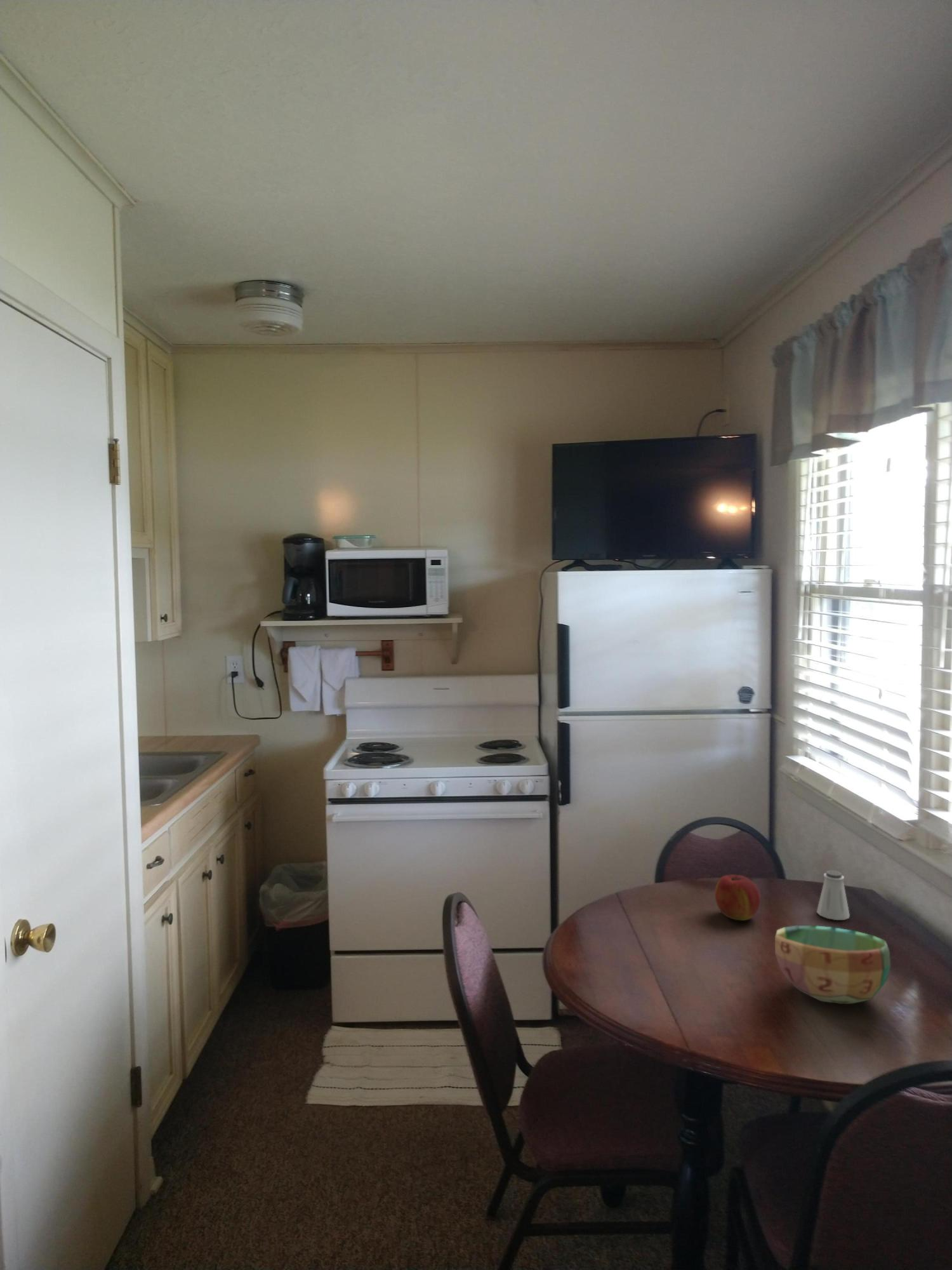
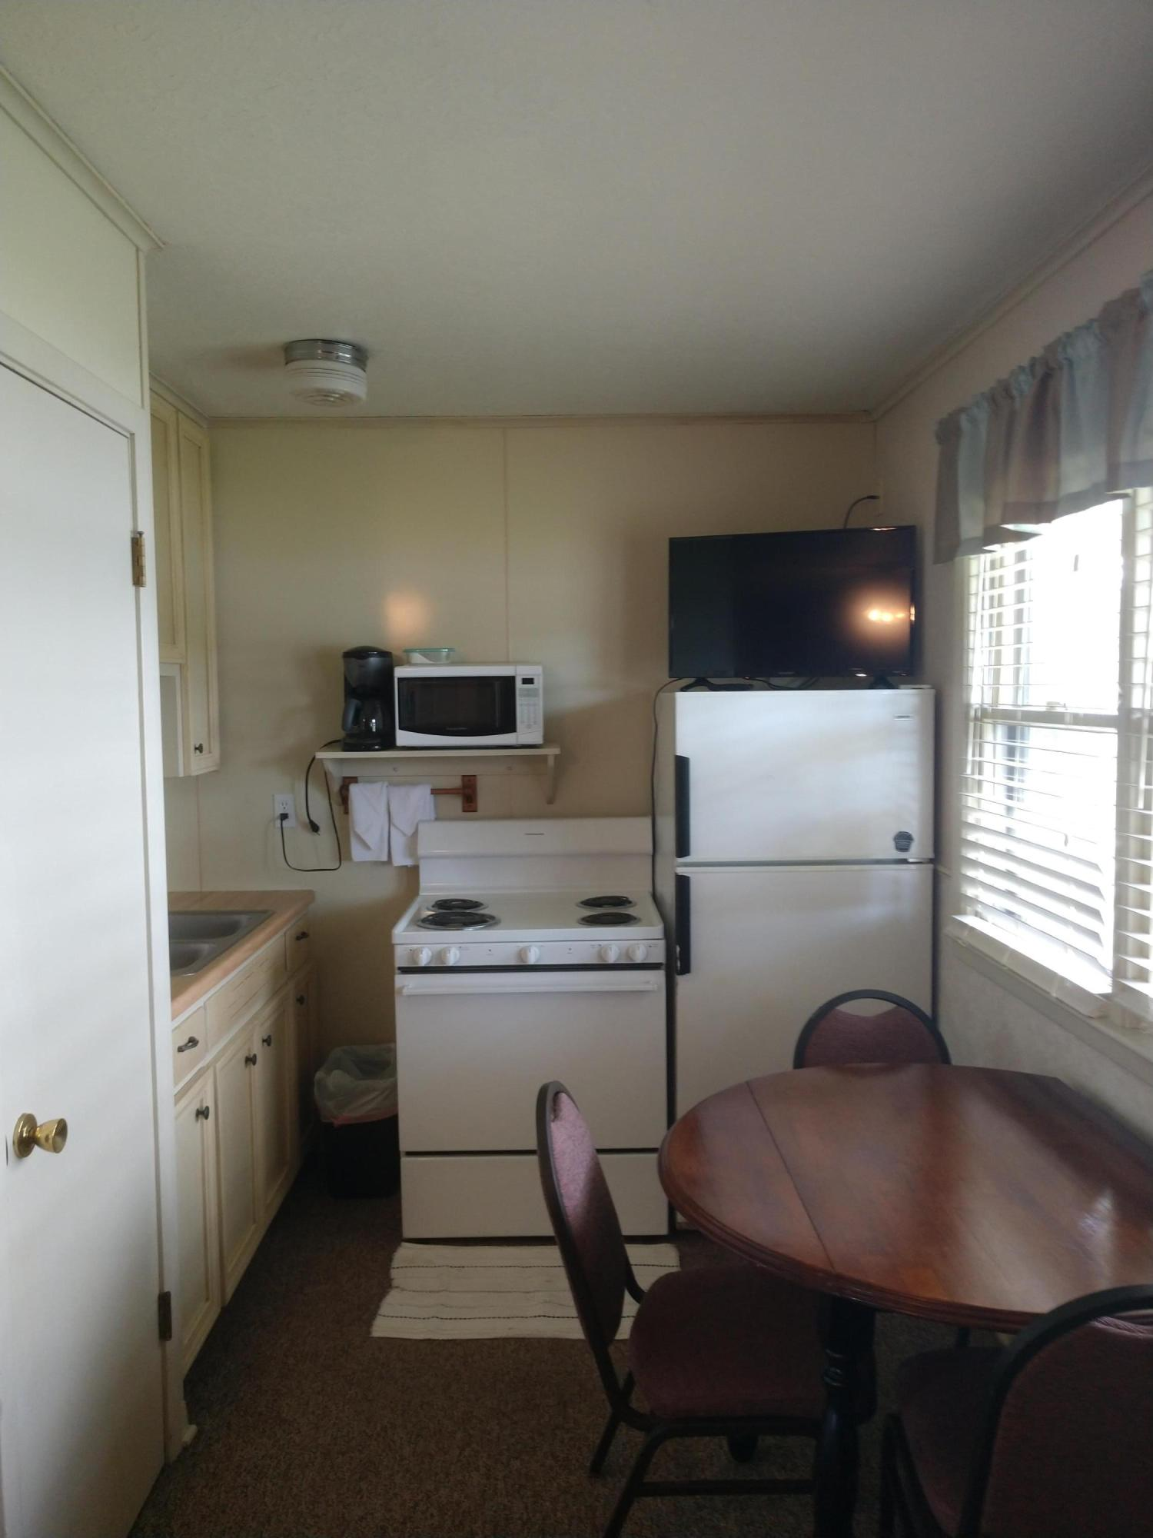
- apple [715,874,761,921]
- saltshaker [816,870,850,921]
- bowl [774,925,891,1005]
